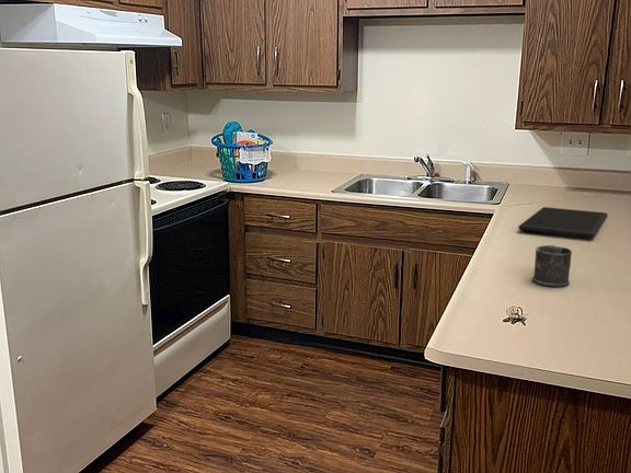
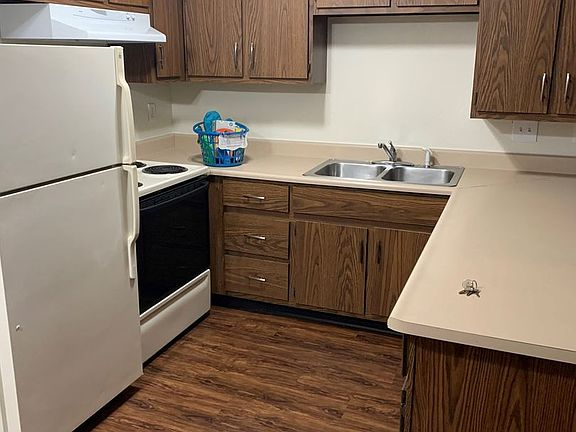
- cutting board [518,206,609,239]
- mug [531,244,573,288]
